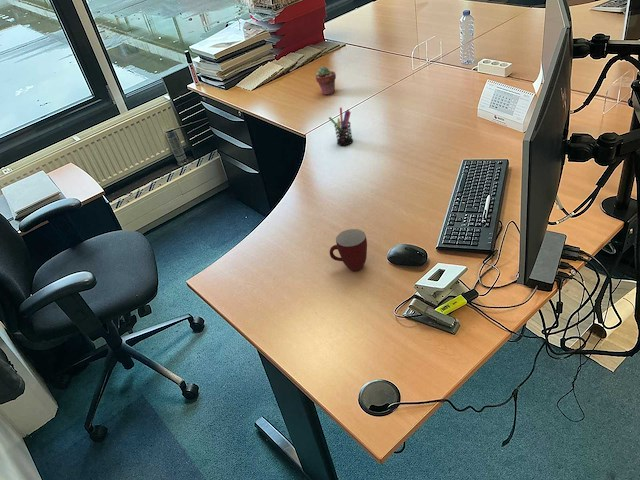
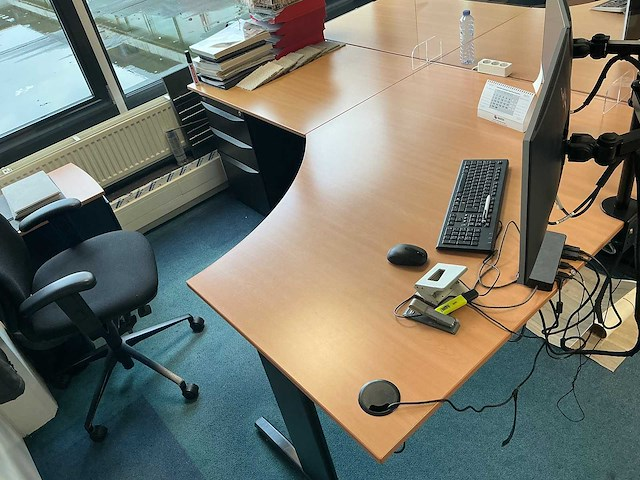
- mug [329,228,368,272]
- potted succulent [315,66,337,96]
- pen holder [328,107,354,146]
